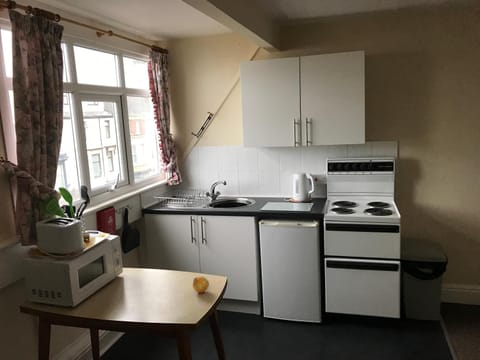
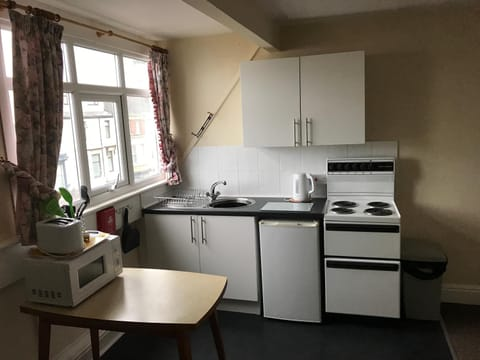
- fruit [192,276,210,294]
